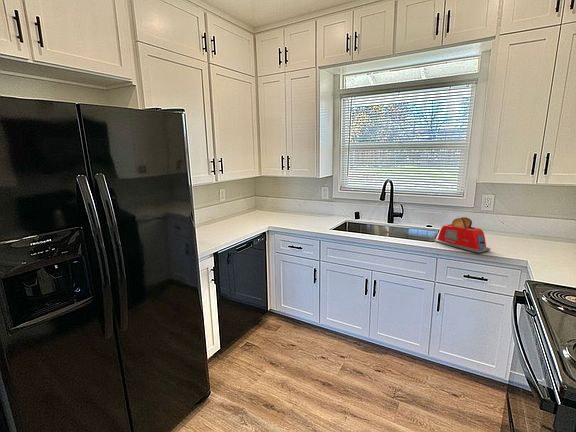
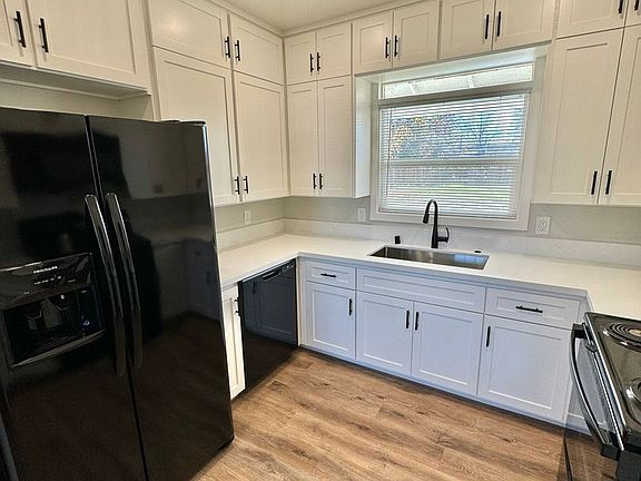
- toaster [433,216,492,254]
